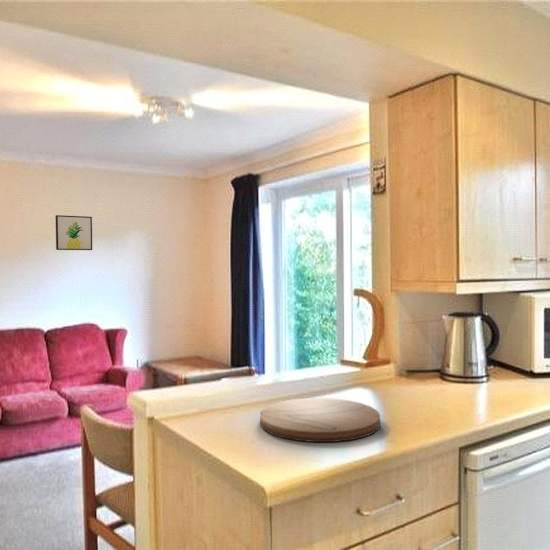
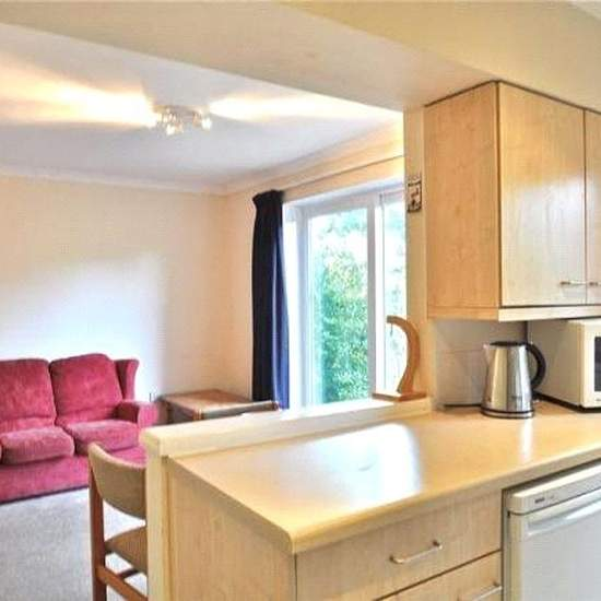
- cutting board [259,397,381,443]
- wall art [55,214,93,251]
